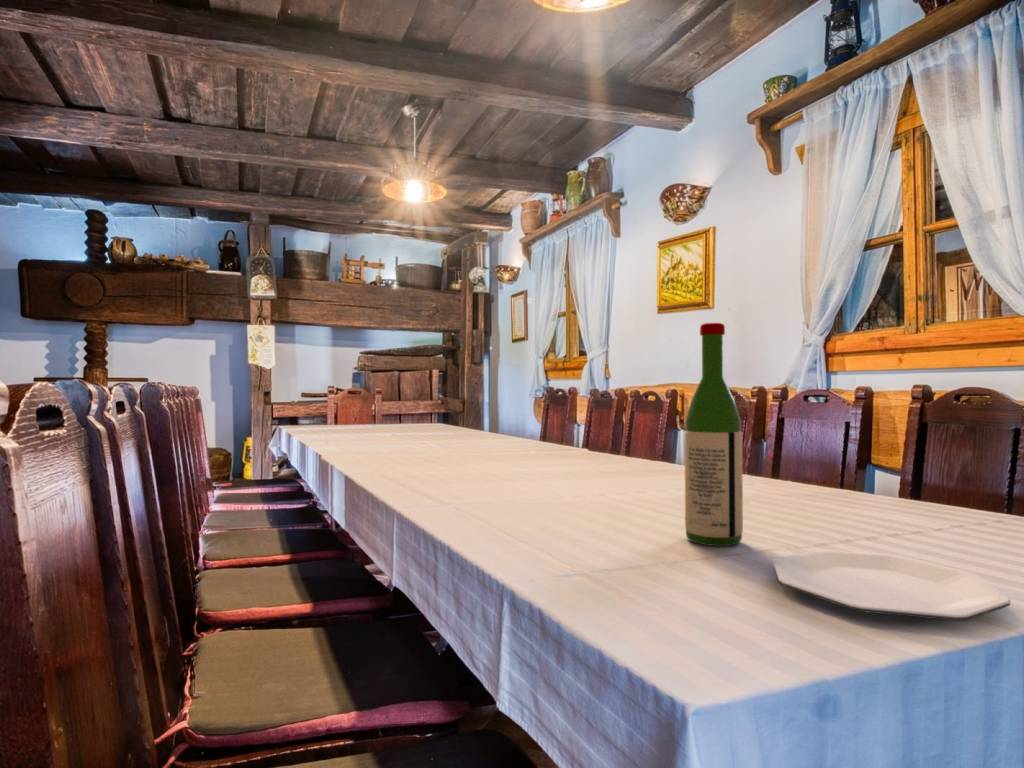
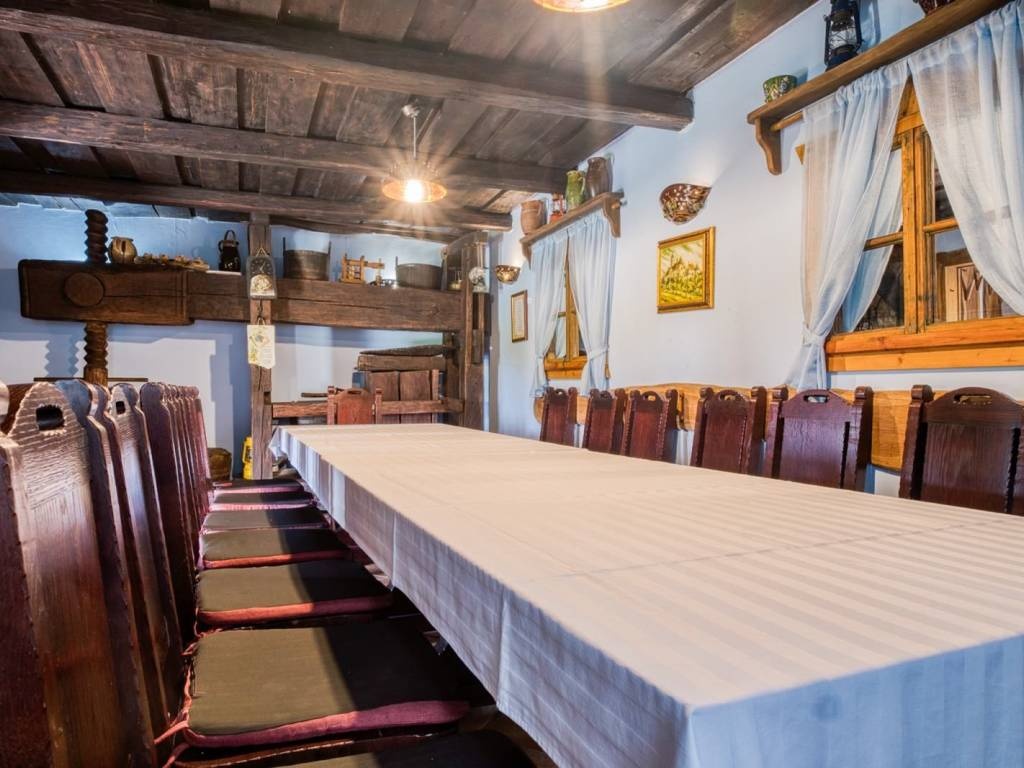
- plate [772,549,1011,622]
- wine bottle [684,322,744,547]
